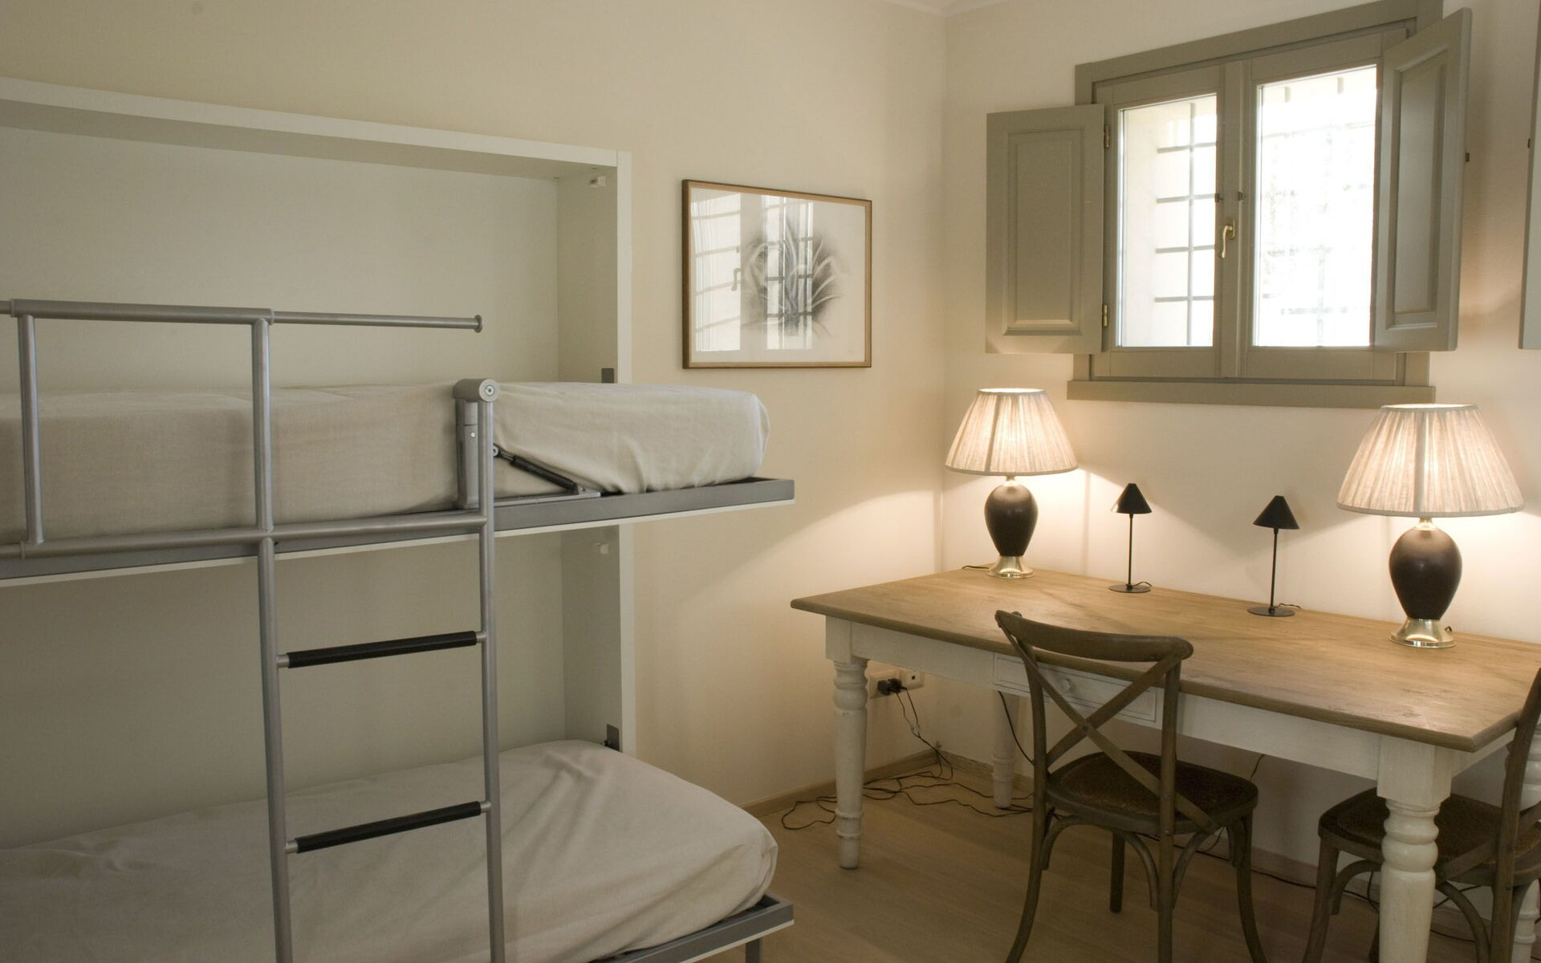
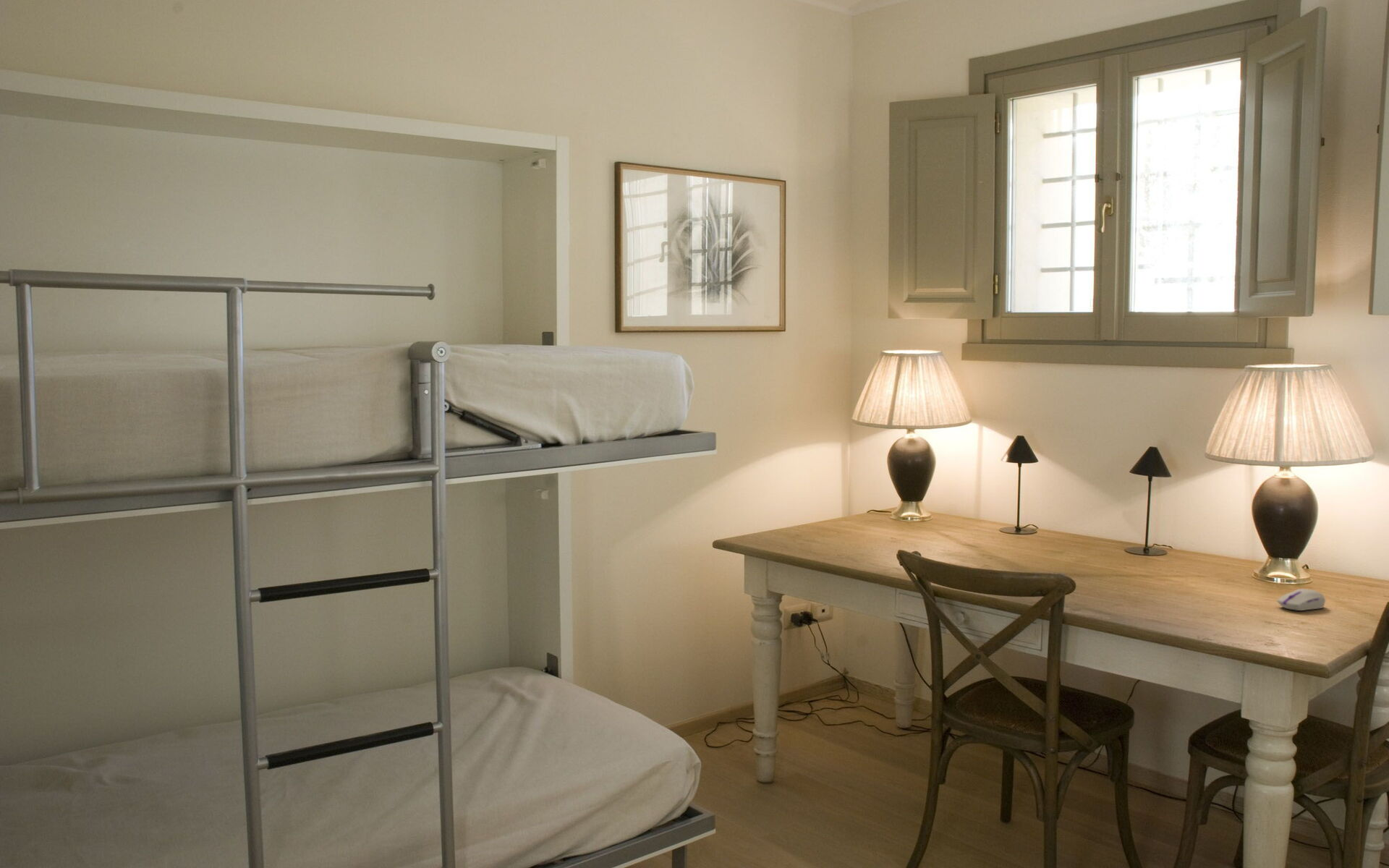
+ computer mouse [1276,588,1326,611]
